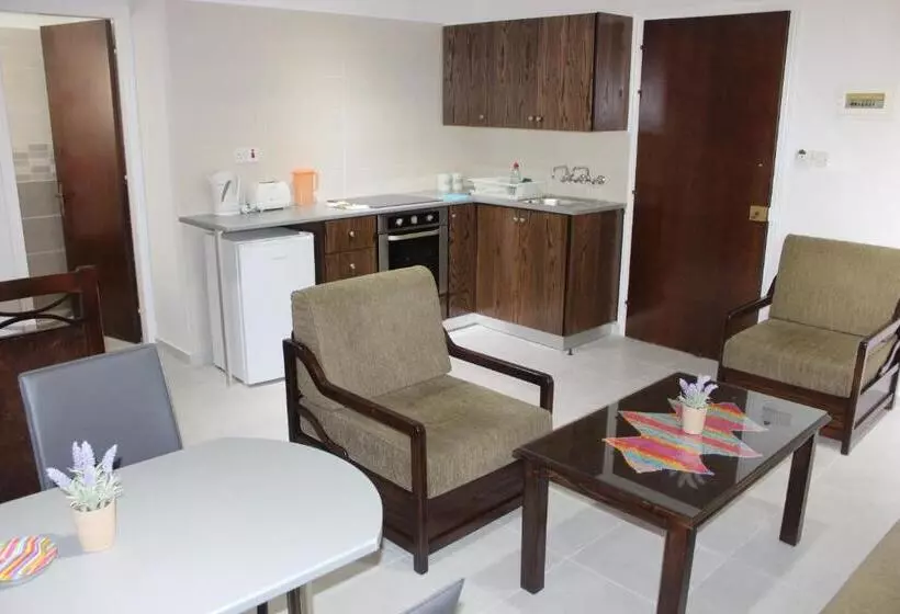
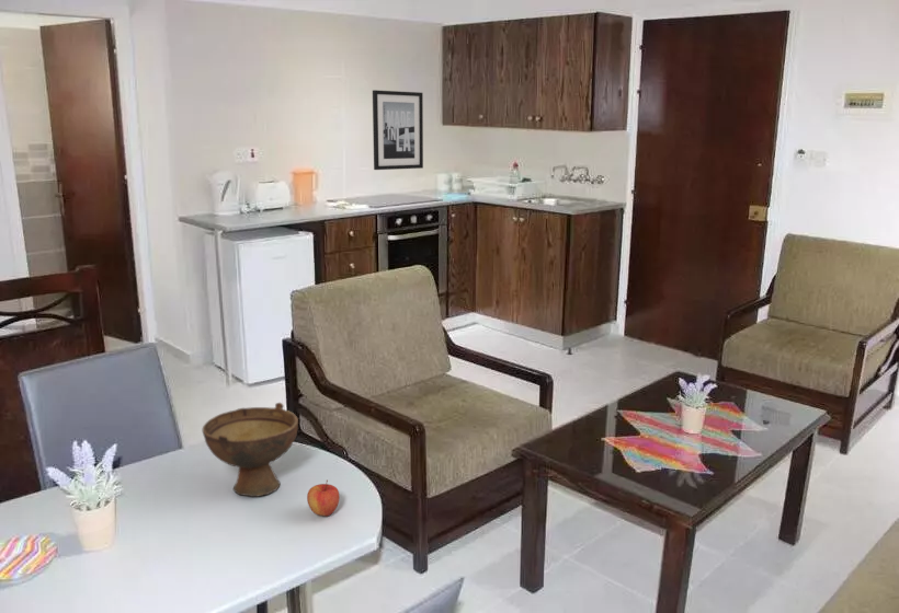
+ wall art [372,89,424,171]
+ apple [306,479,341,518]
+ bowl [202,402,299,498]
